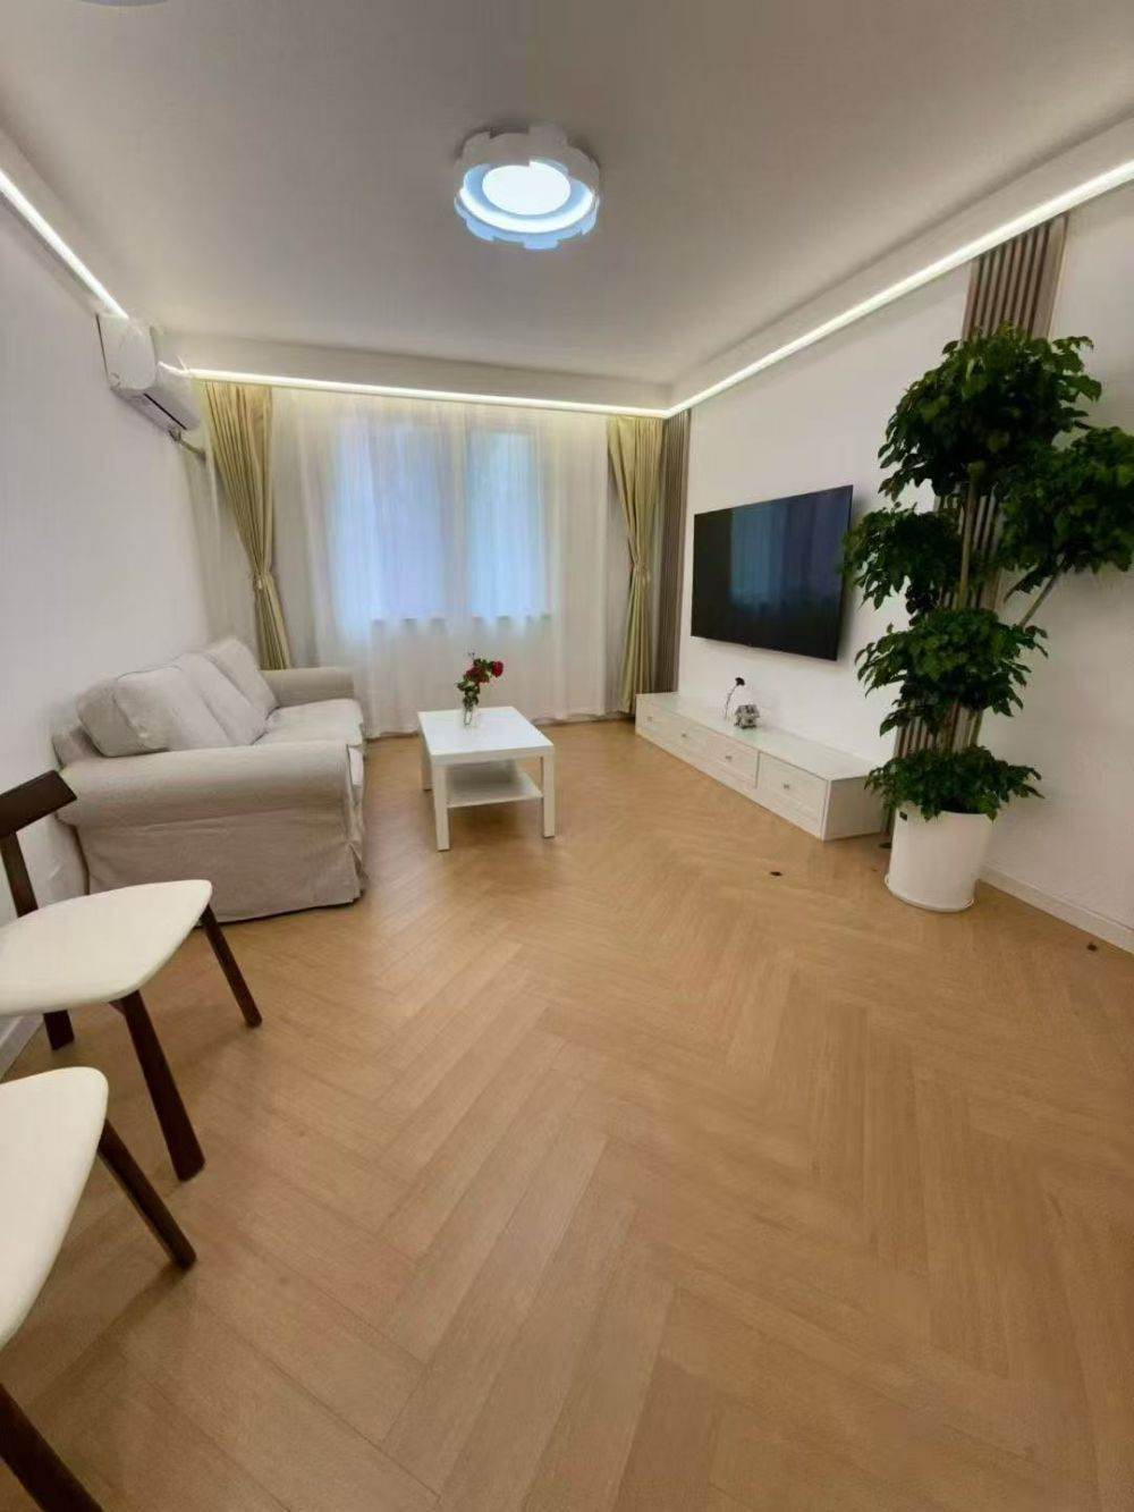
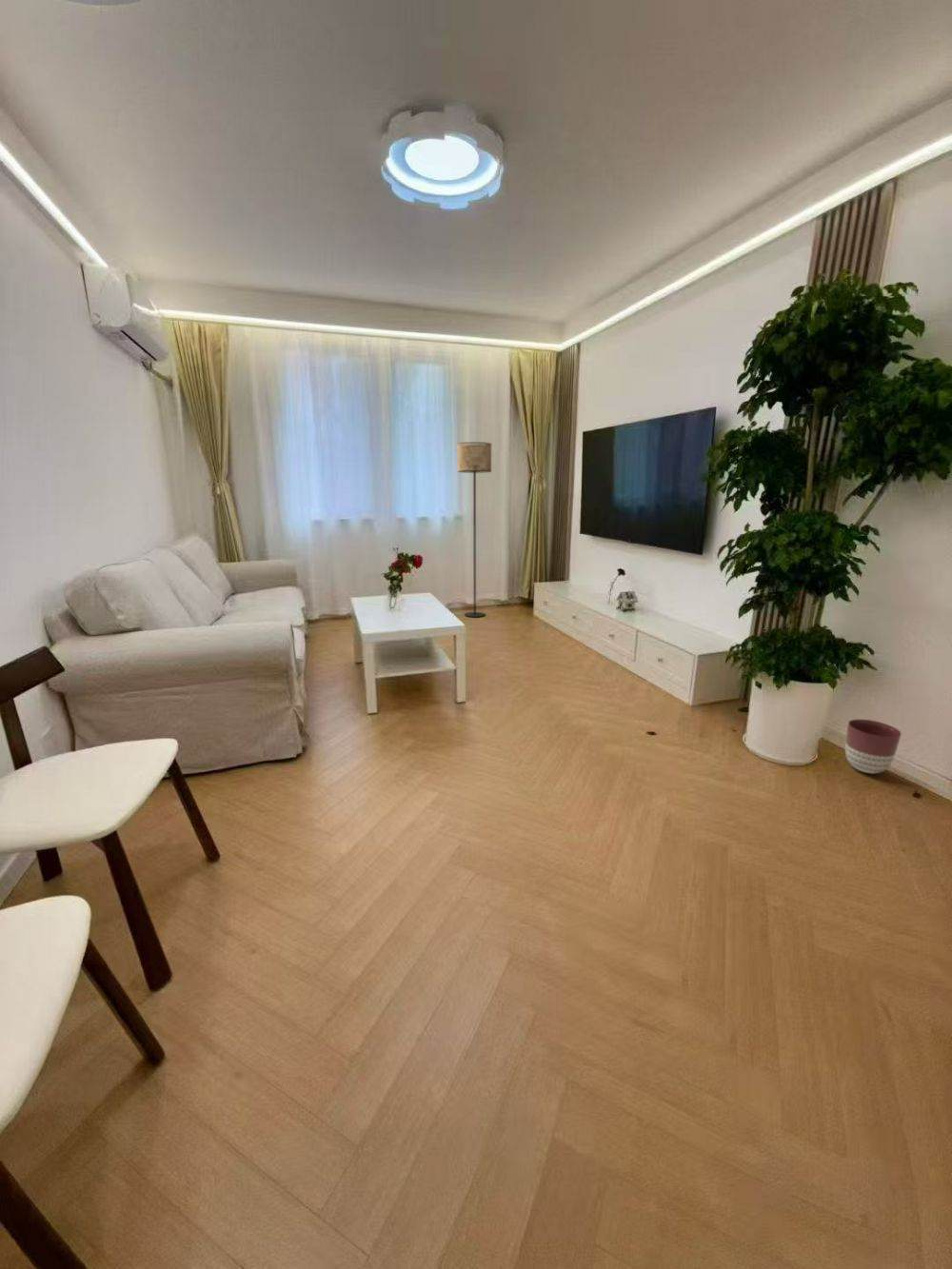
+ floor lamp [457,441,492,618]
+ planter [844,719,902,775]
